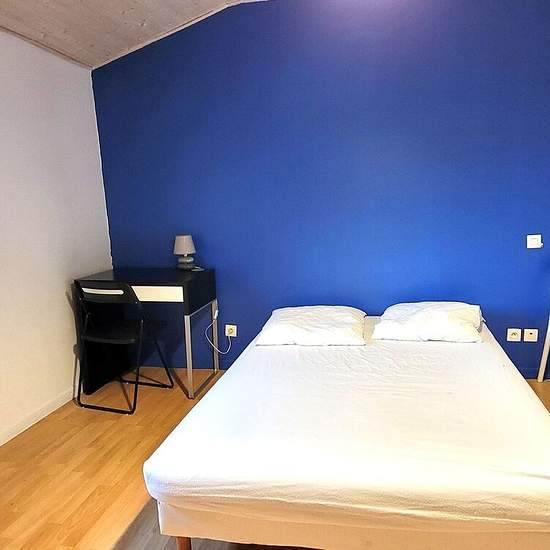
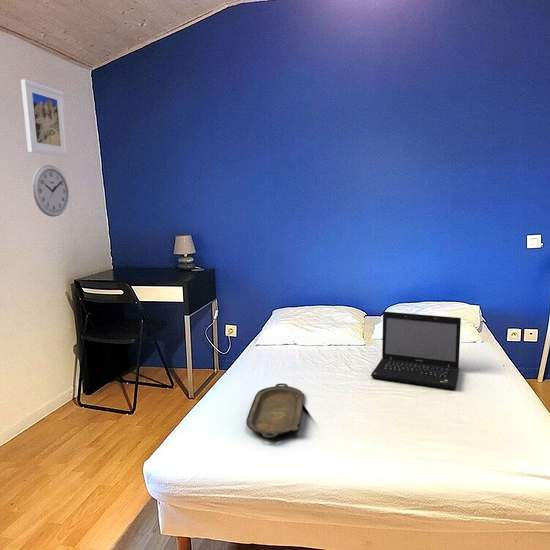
+ laptop [370,311,462,390]
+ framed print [20,78,70,158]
+ serving tray [245,382,304,439]
+ wall clock [31,164,70,218]
